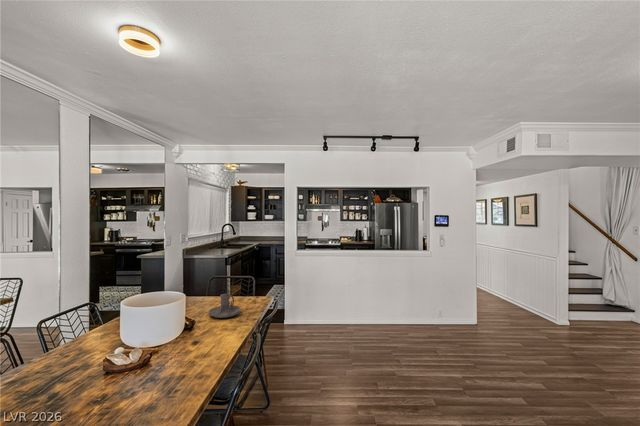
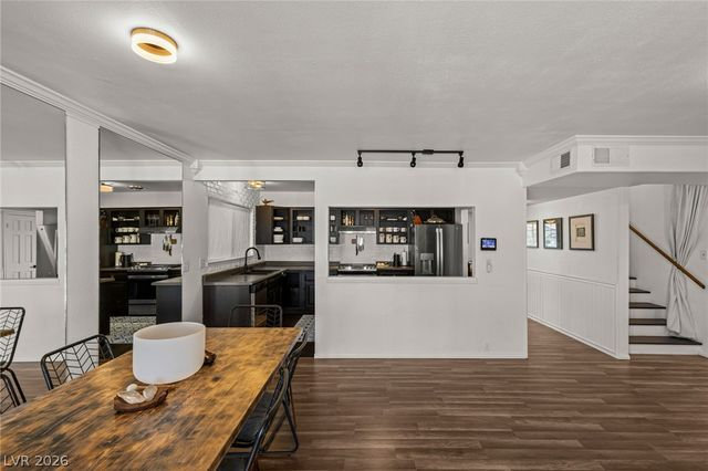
- candle holder [208,293,242,319]
